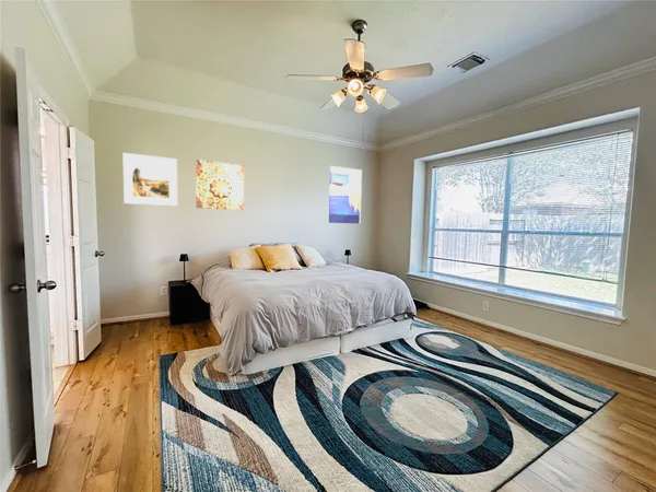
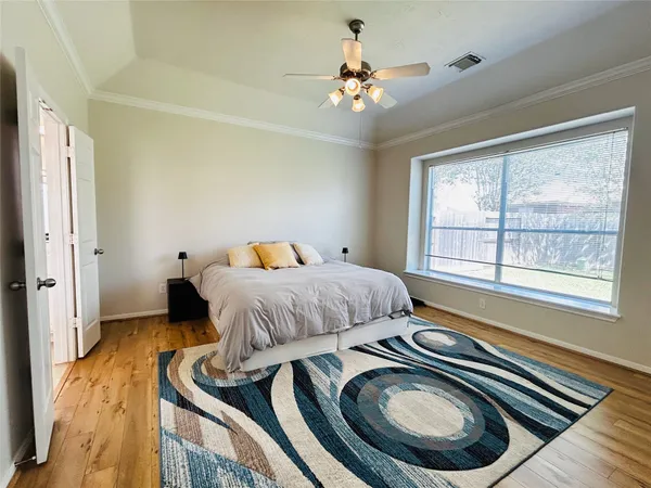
- wall art [195,159,245,211]
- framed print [121,152,178,207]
- wall art [328,165,363,224]
